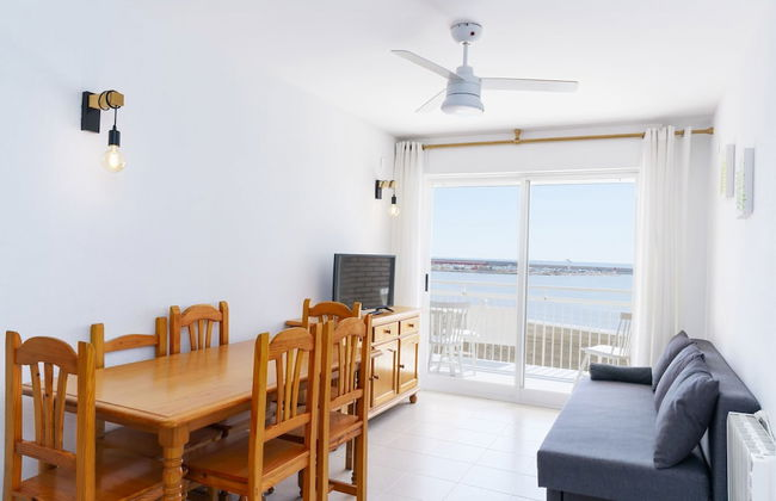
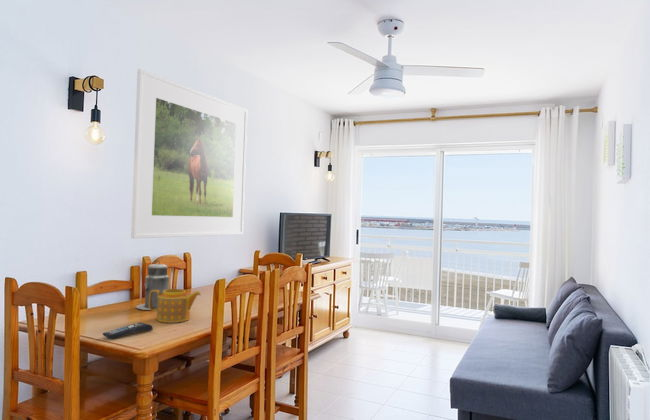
+ remote control [102,322,154,340]
+ canister [135,259,170,311]
+ teapot [149,288,202,324]
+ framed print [130,68,248,239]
